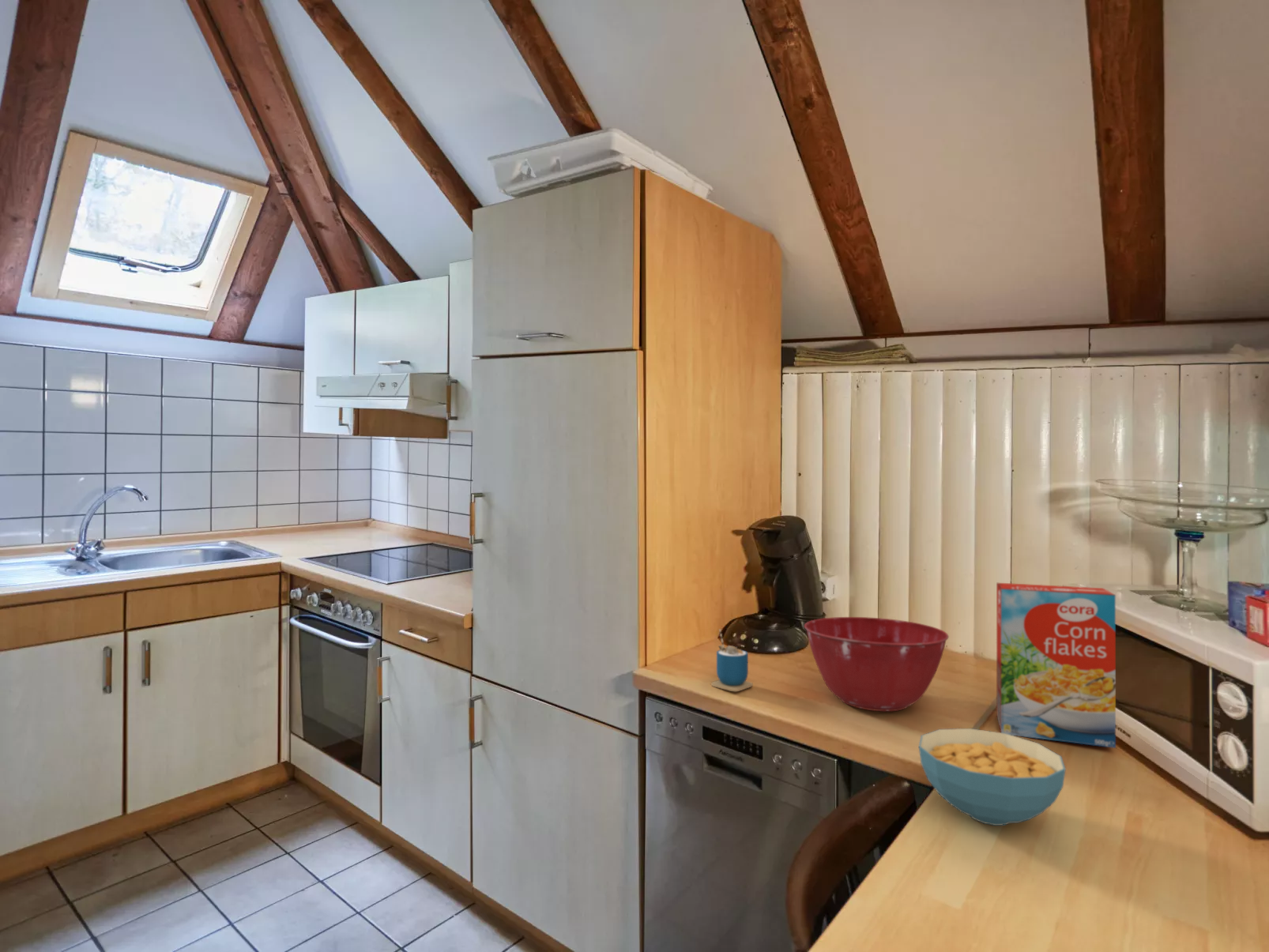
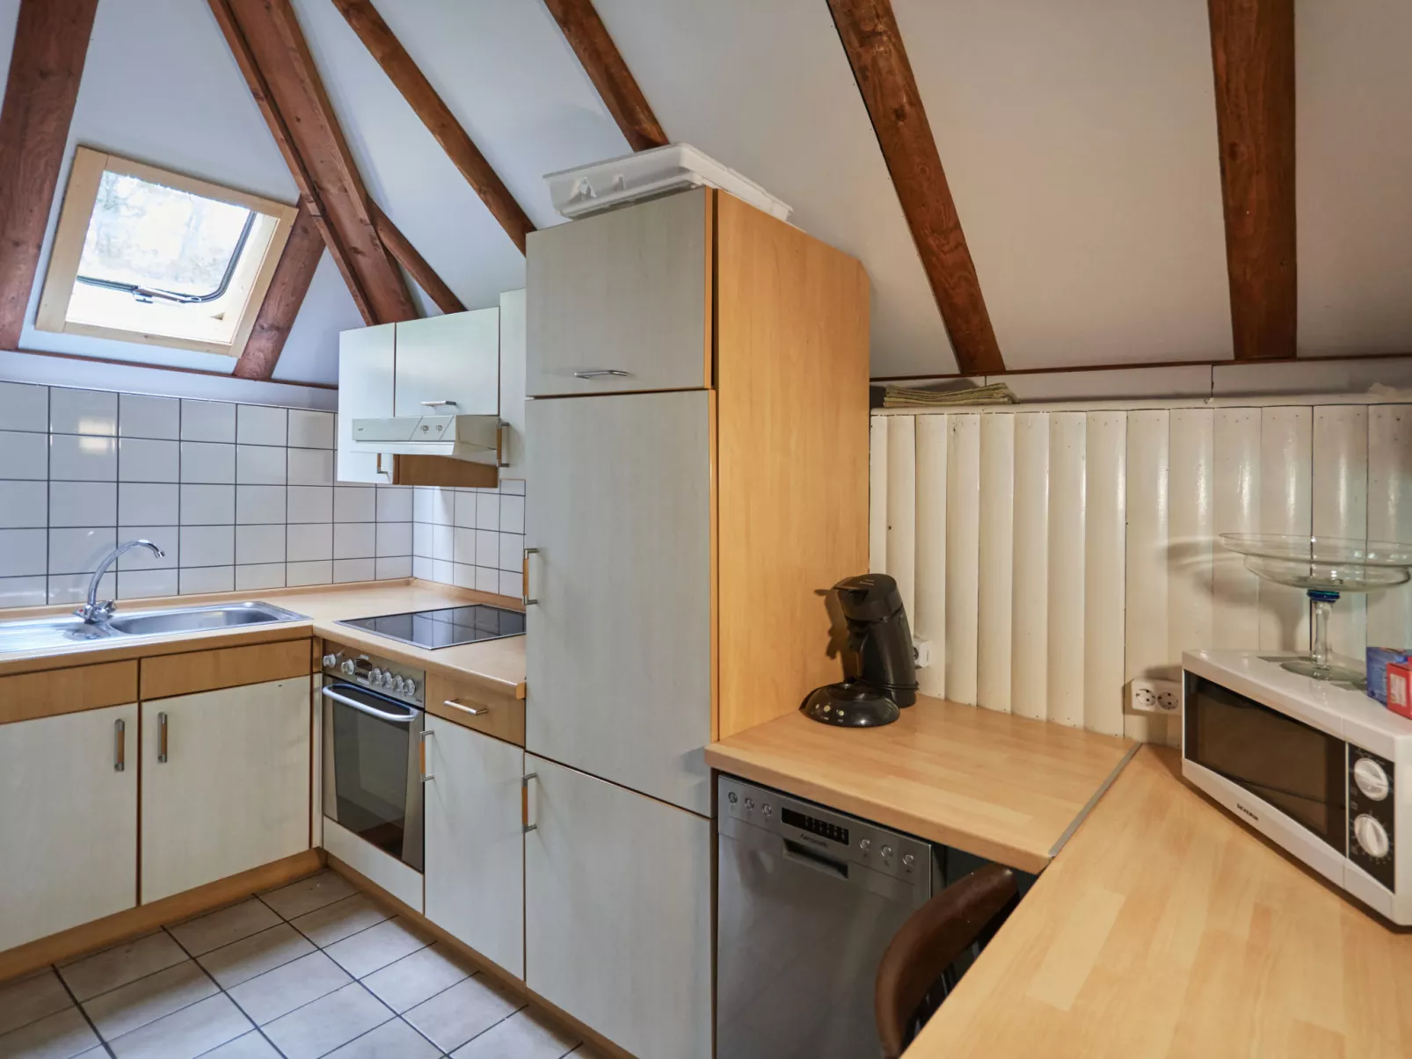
- cereal bowl [918,728,1067,826]
- cereal box [996,582,1116,749]
- mixing bowl [804,616,950,712]
- cup [710,628,754,692]
